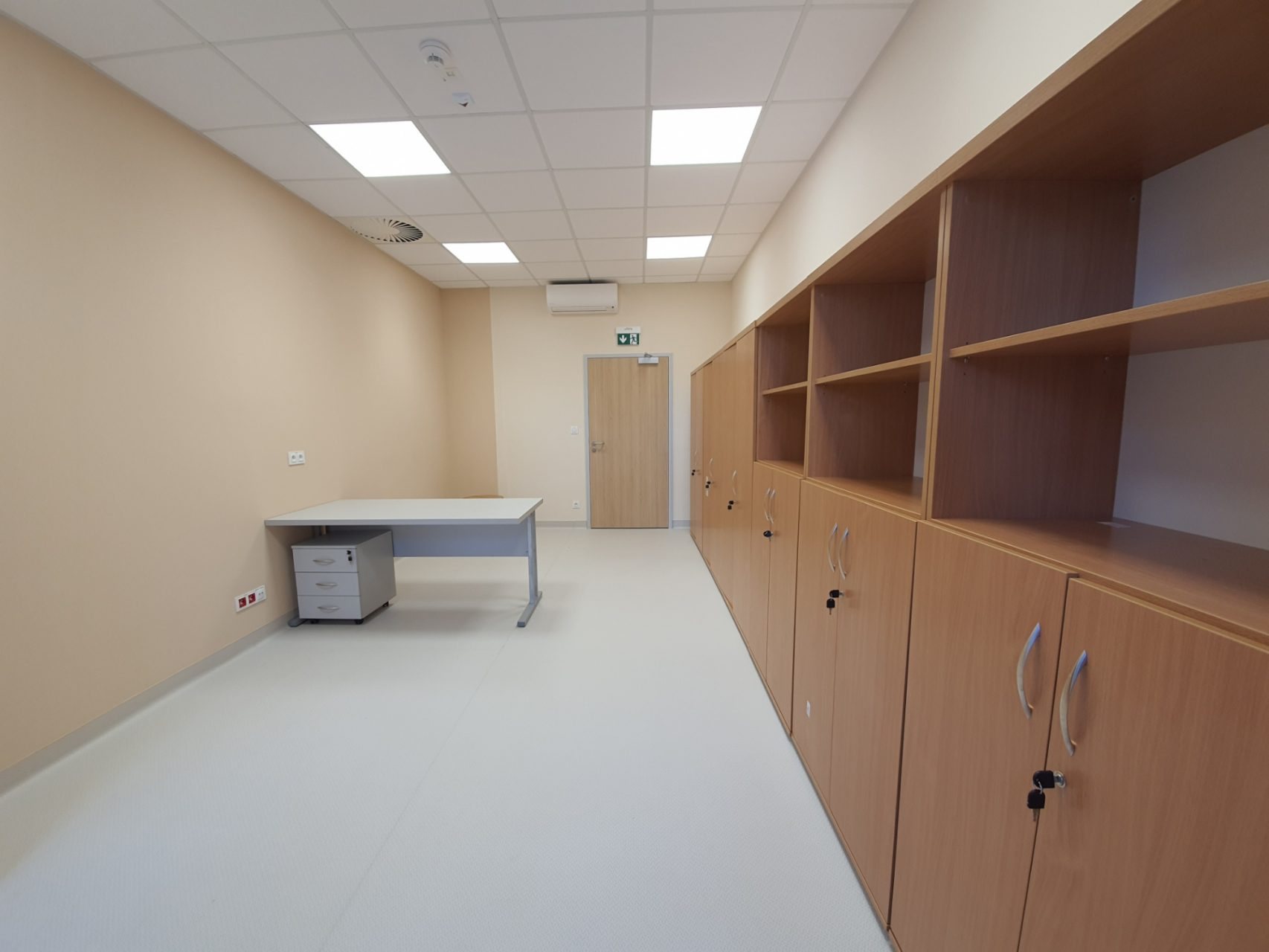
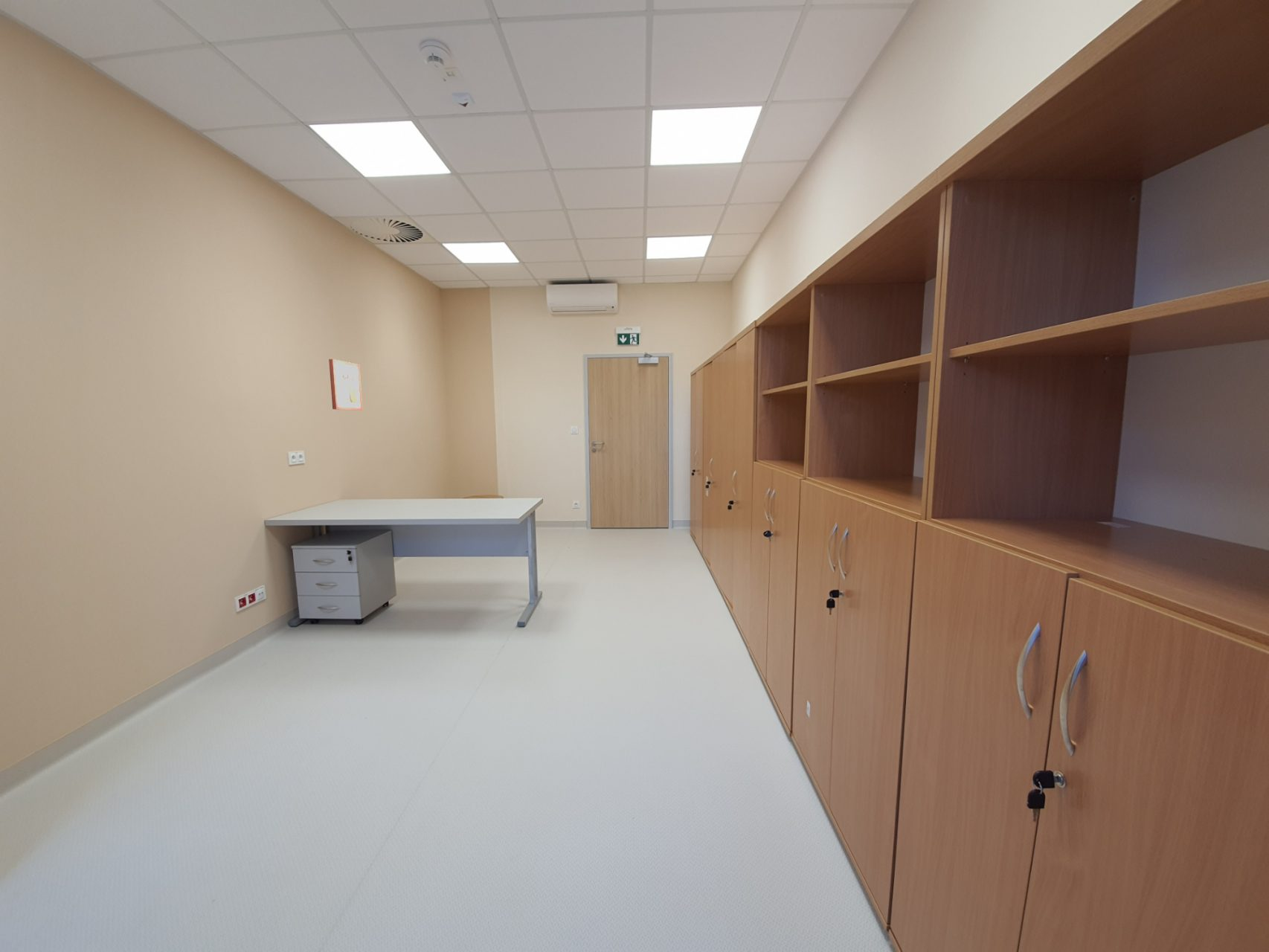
+ wall art [328,358,363,411]
